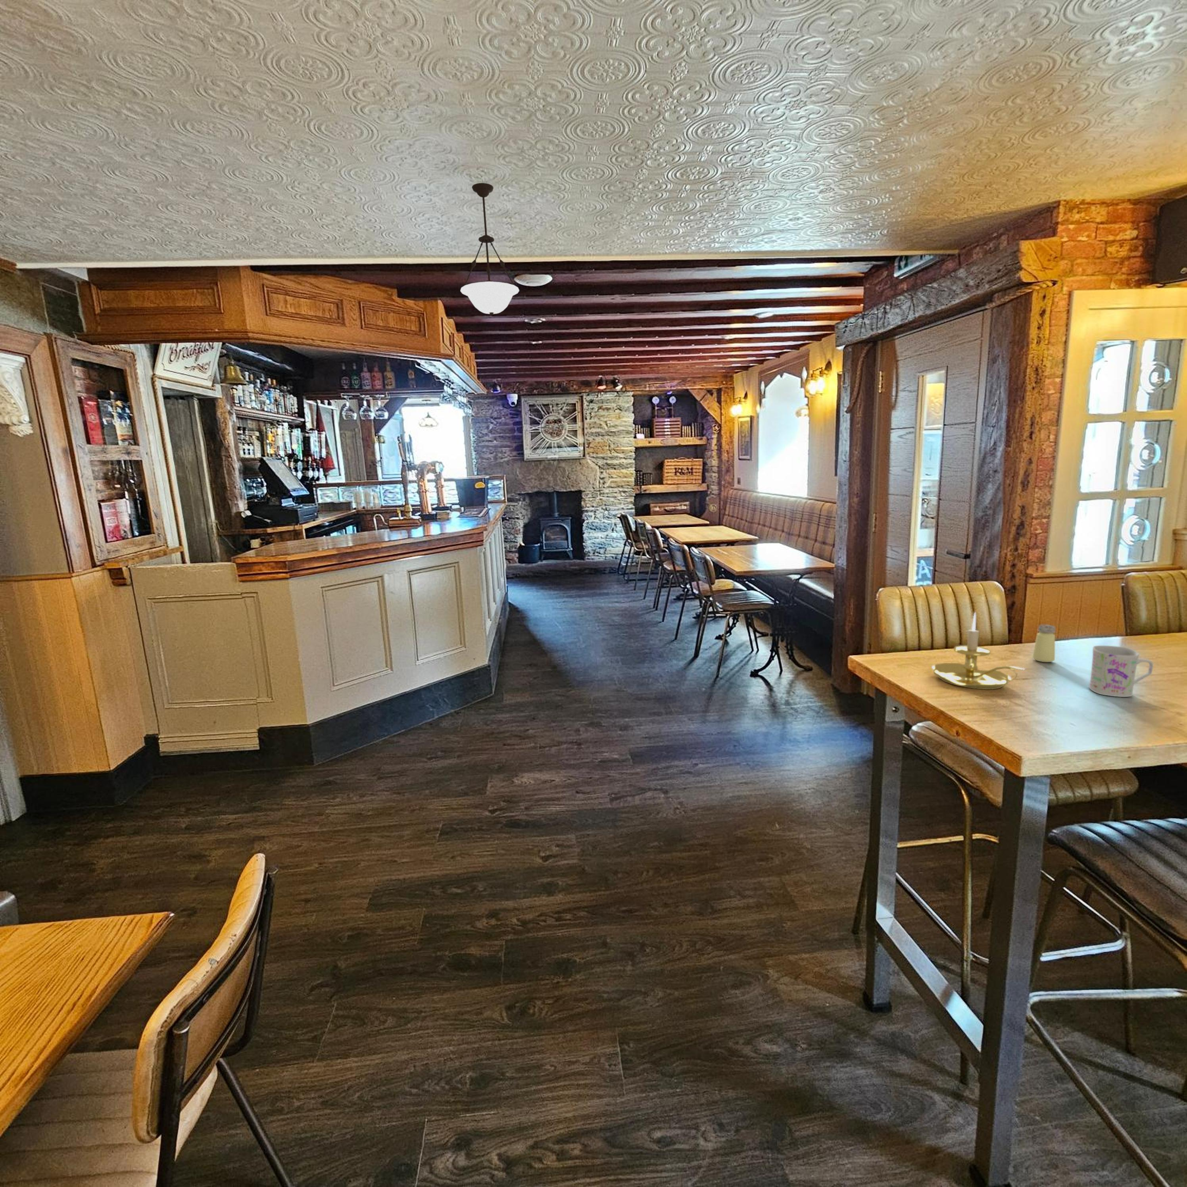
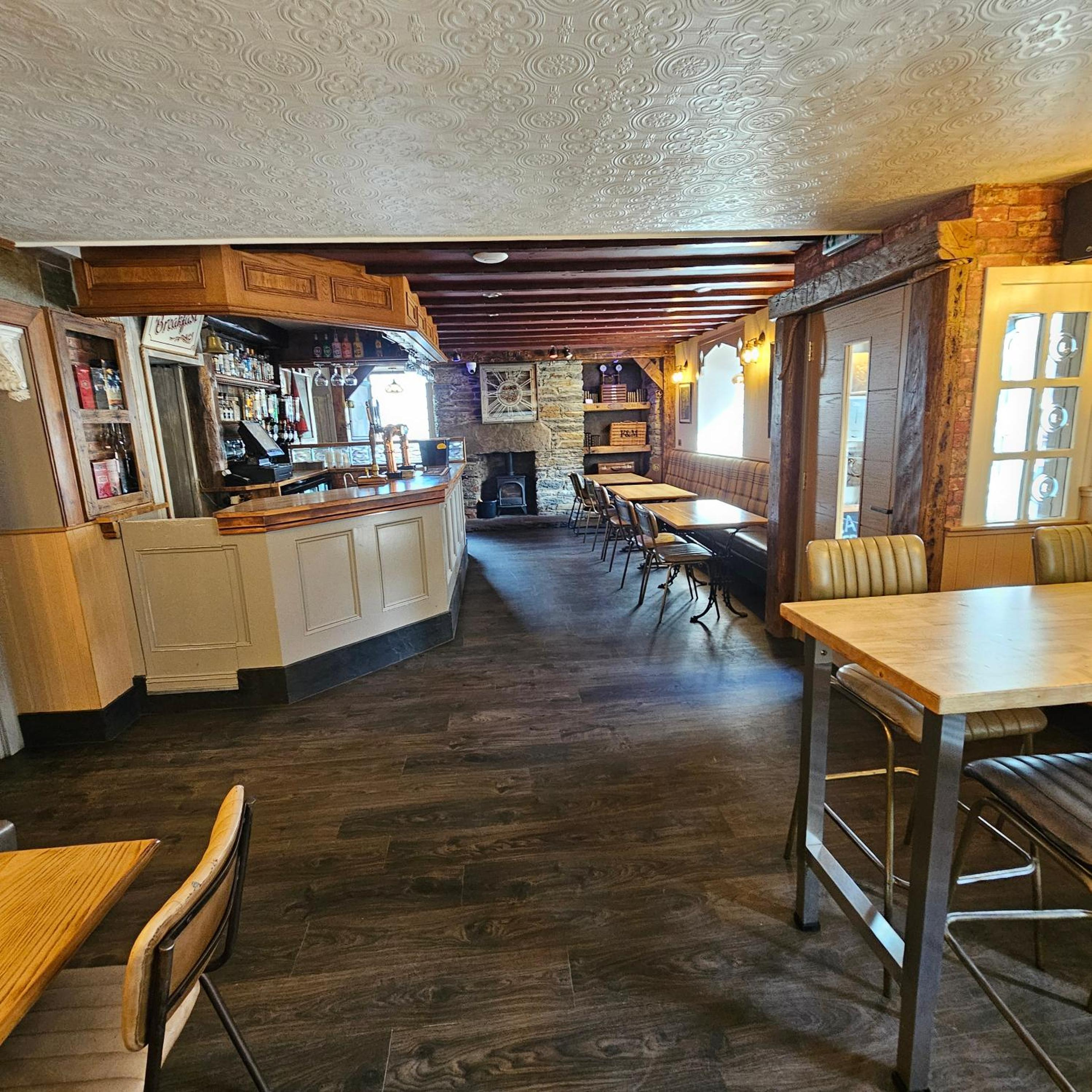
- mug [1088,645,1153,698]
- pendant light [460,183,520,316]
- candle holder [932,612,1025,690]
- saltshaker [1032,624,1057,663]
